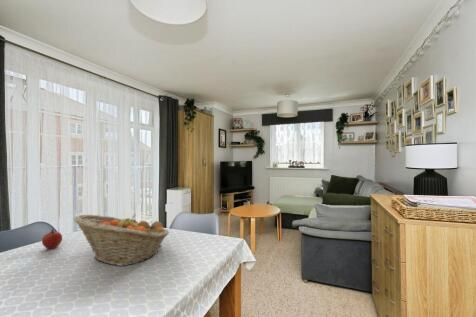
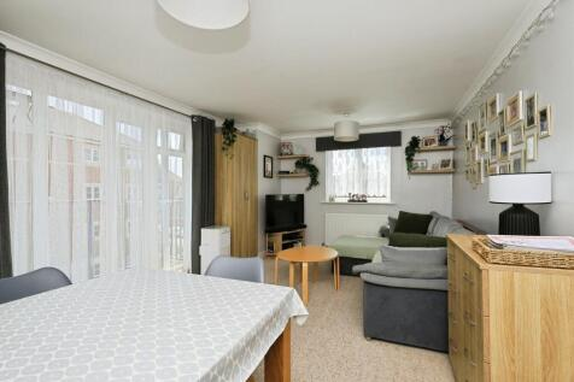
- apple [41,228,63,250]
- fruit basket [73,214,170,267]
